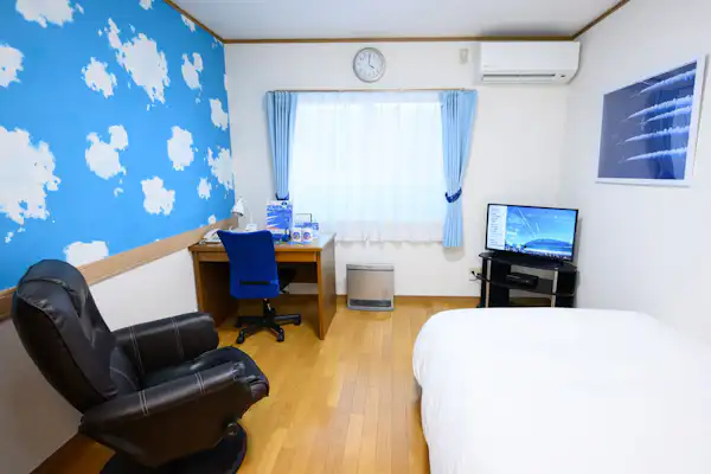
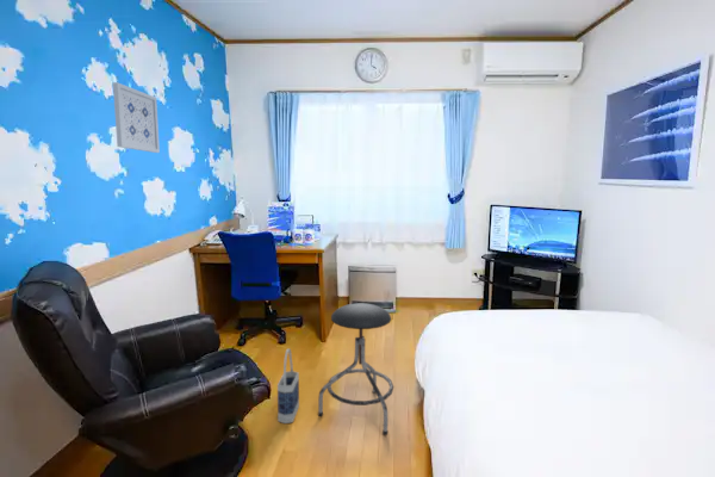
+ wall art [112,81,161,154]
+ bag [276,348,300,425]
+ stool [317,302,394,436]
